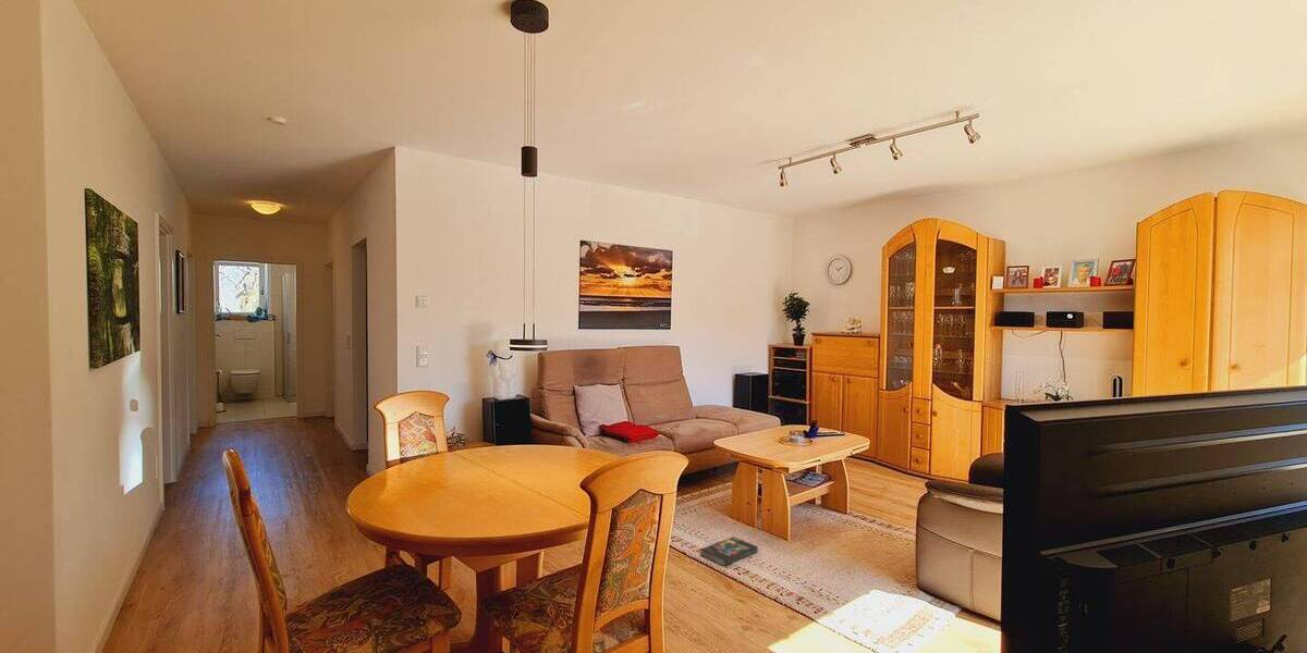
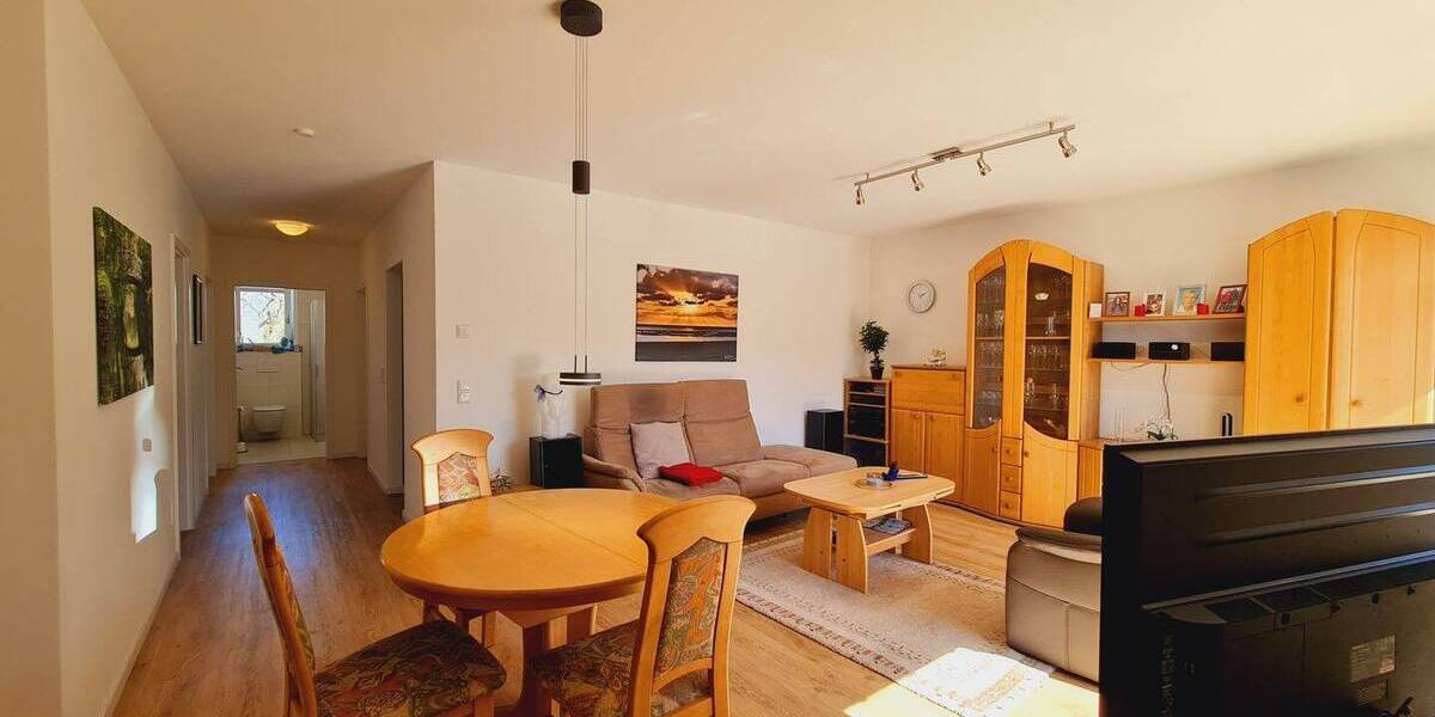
- book [699,535,759,567]
